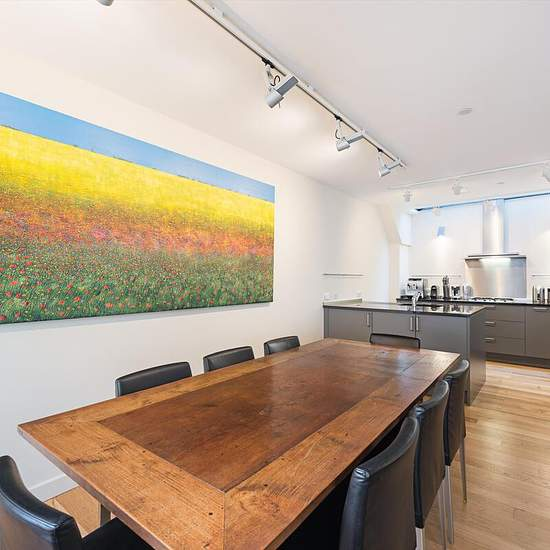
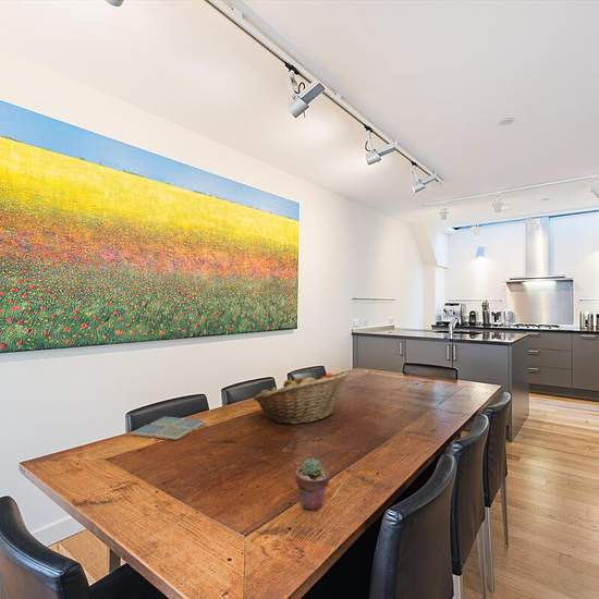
+ drink coaster [131,416,207,441]
+ fruit basket [253,370,350,425]
+ potted succulent [294,457,330,512]
